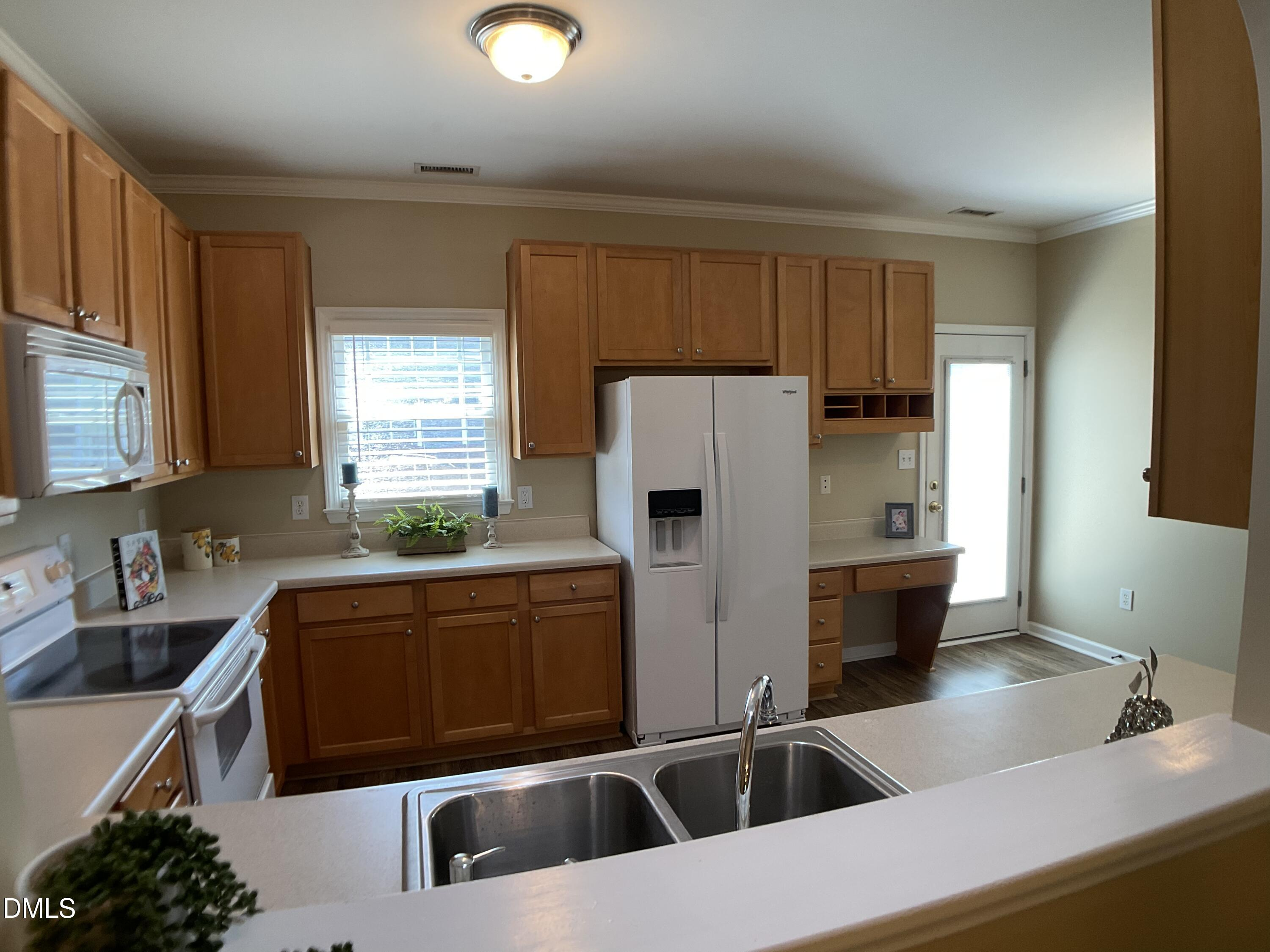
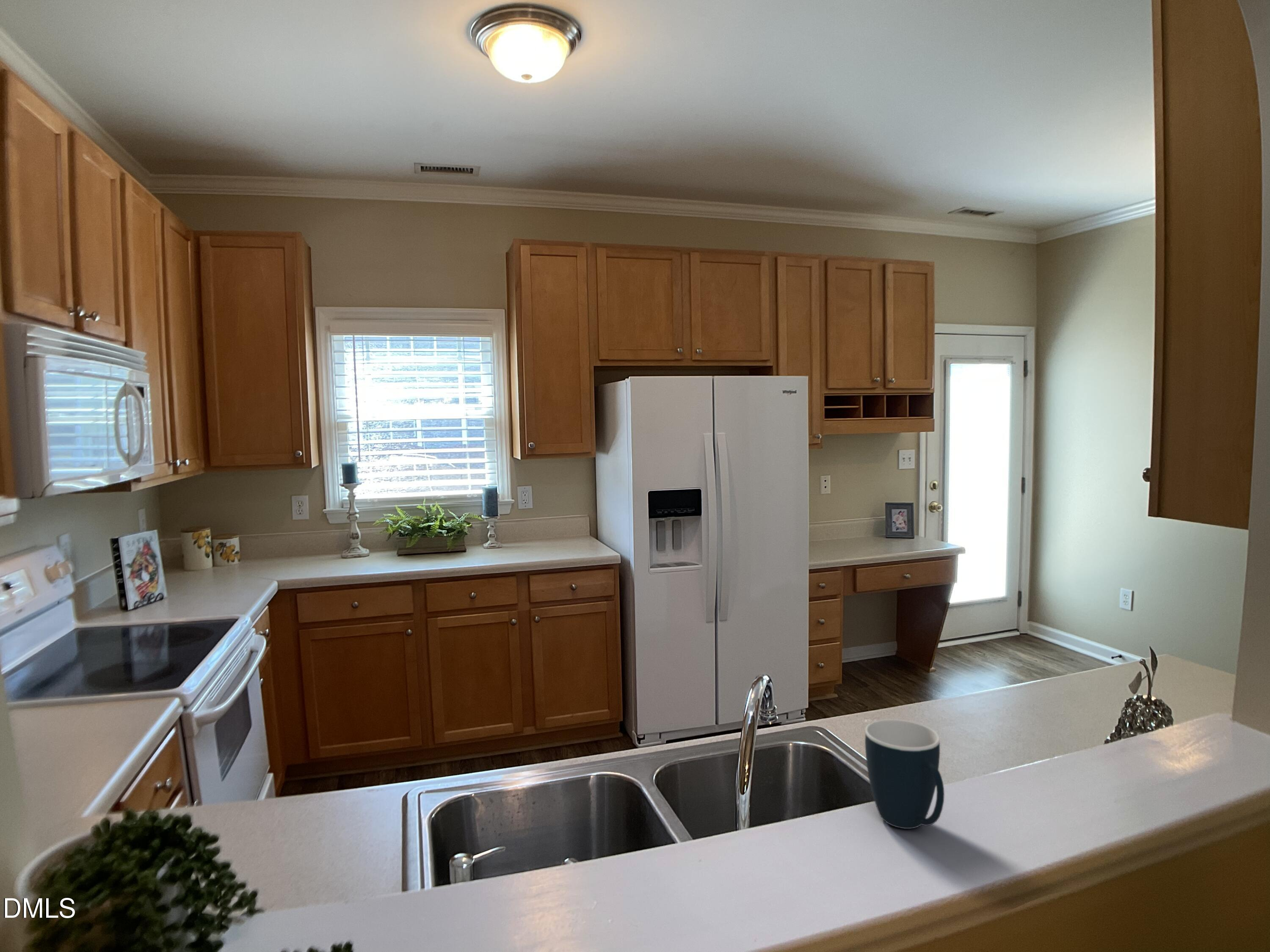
+ mug [864,719,945,829]
